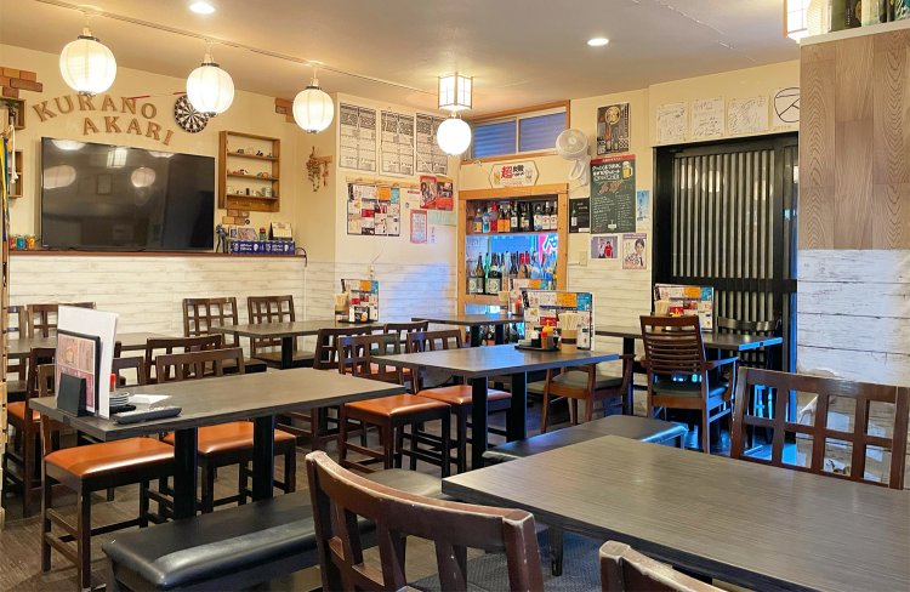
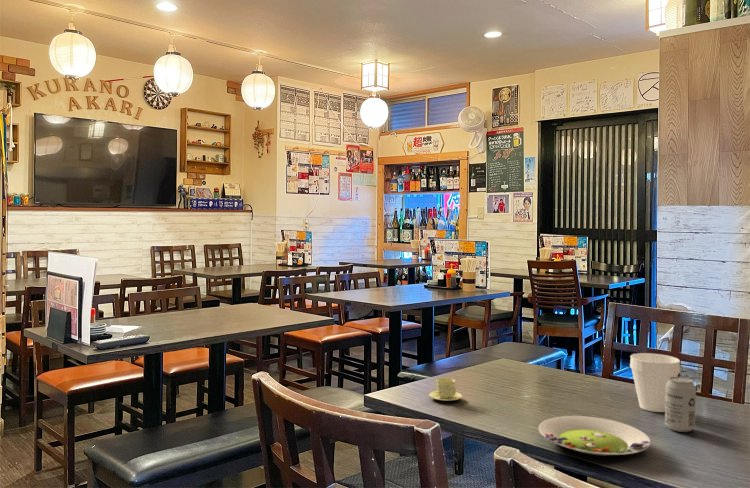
+ chinaware [428,377,463,402]
+ cup [629,352,681,413]
+ beverage can [664,376,697,433]
+ salad plate [538,415,651,457]
